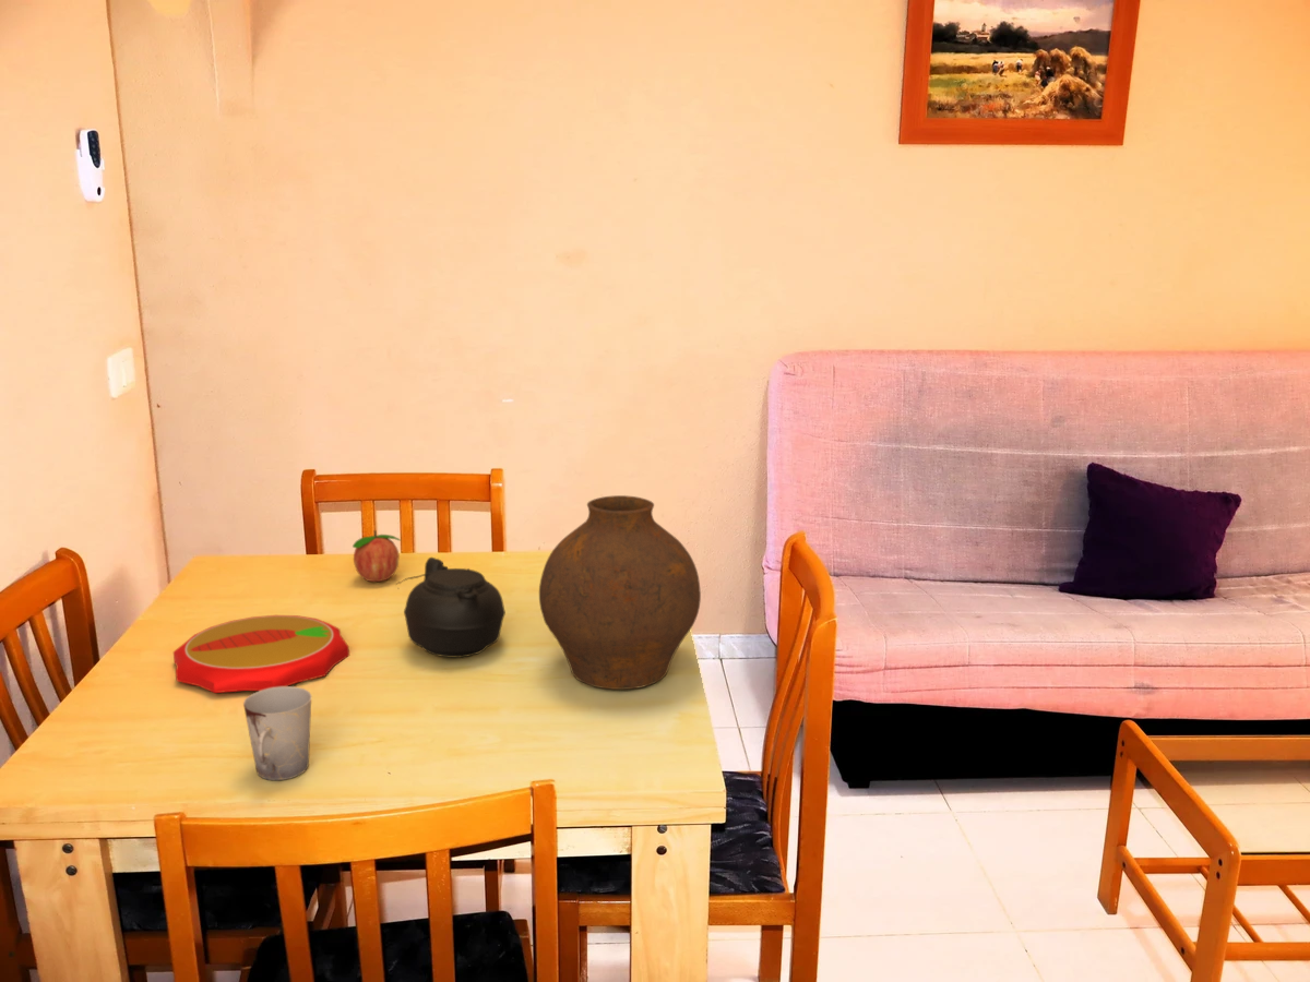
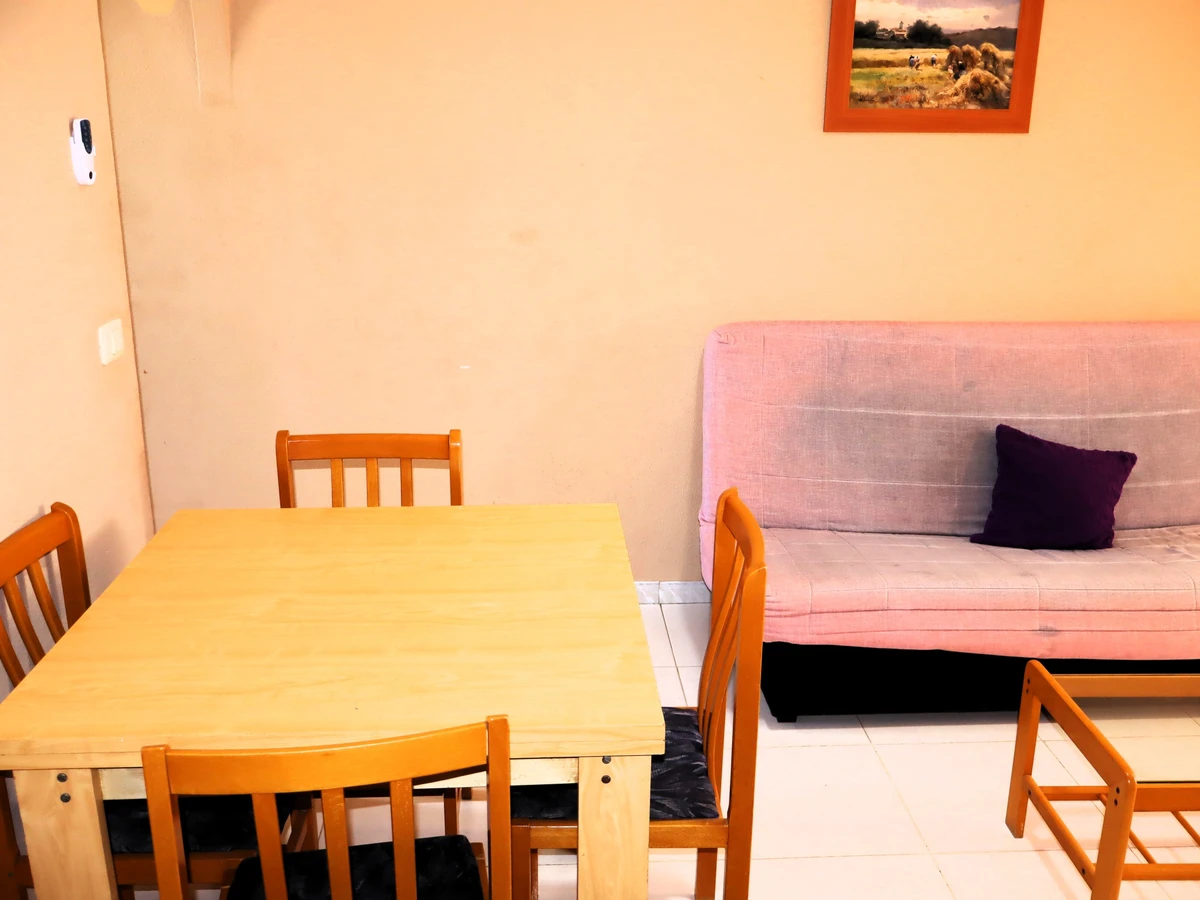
- plate [172,614,350,694]
- fruit [352,529,402,583]
- cup [242,685,313,781]
- teapot [394,556,507,659]
- vase [538,494,702,691]
